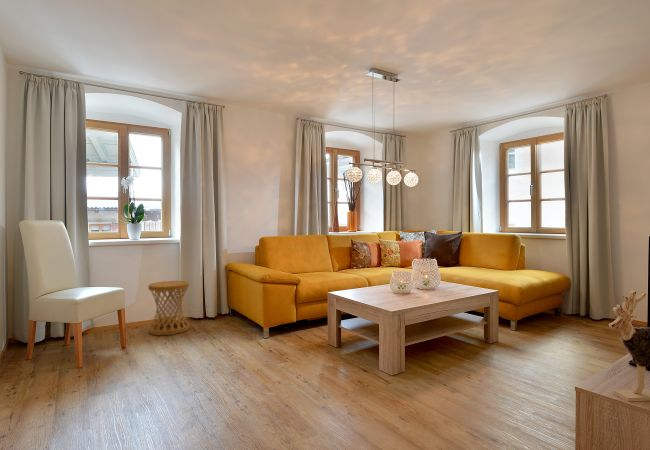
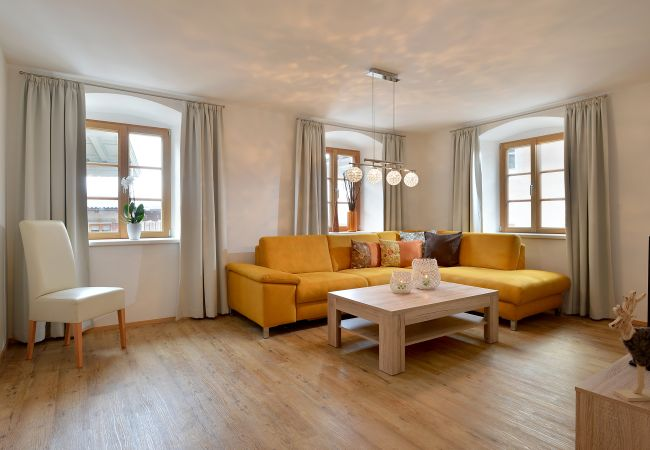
- side table [147,280,190,336]
